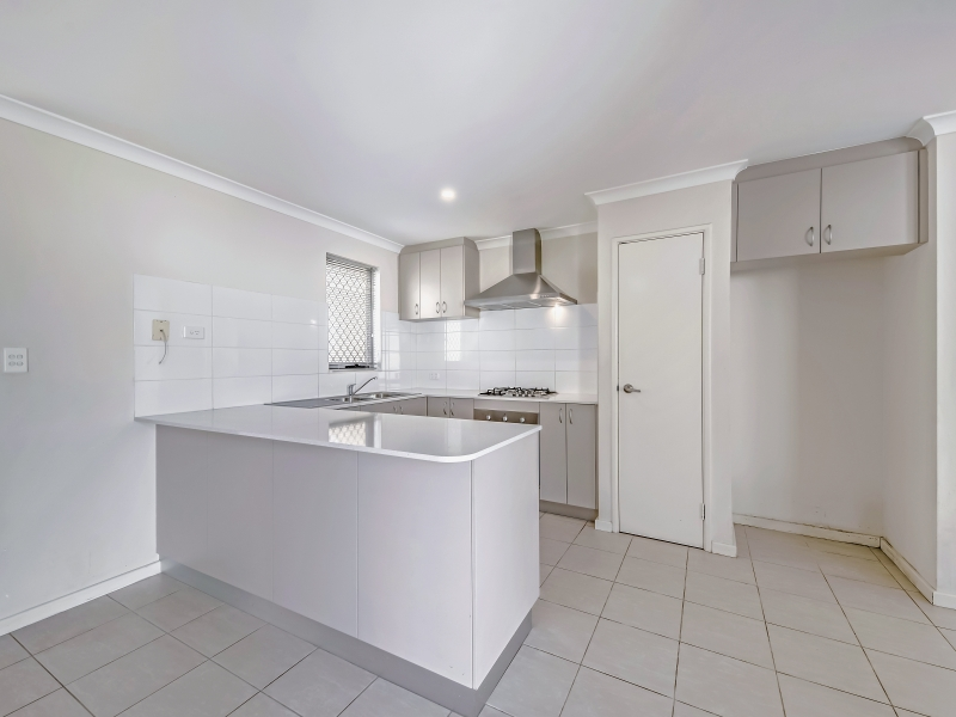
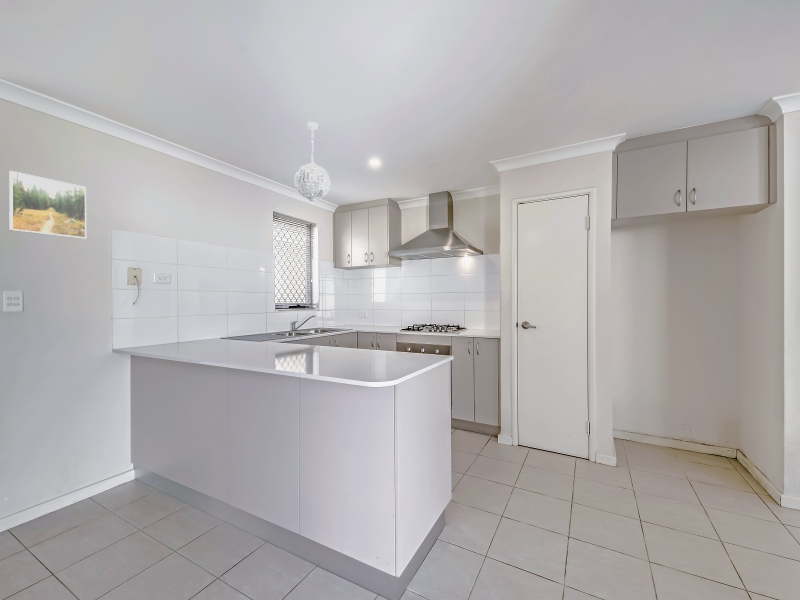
+ pendant light [293,121,332,205]
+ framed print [8,170,87,240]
